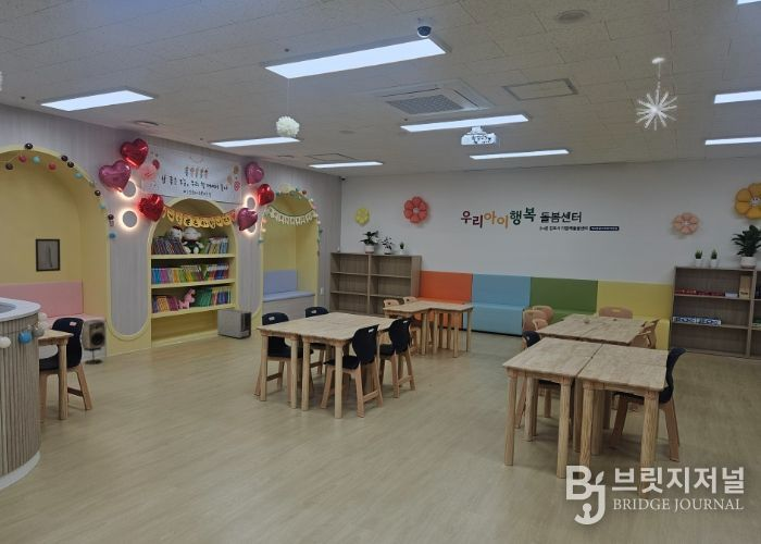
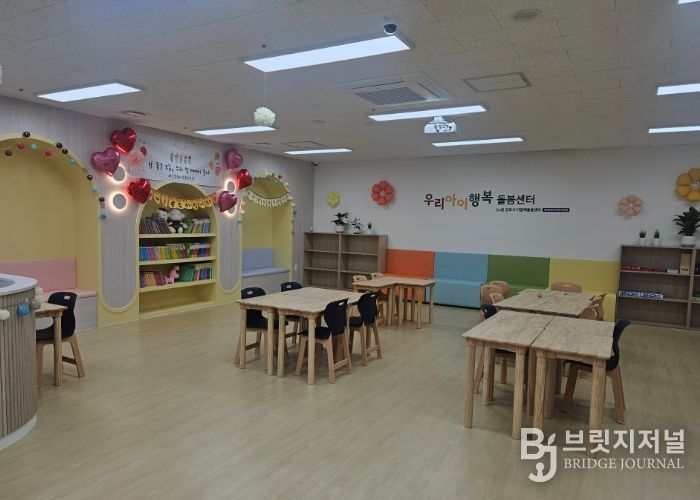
- air purifier [216,308,252,339]
- speaker [79,319,107,366]
- wall art [35,238,61,273]
- pendant light [636,57,678,132]
